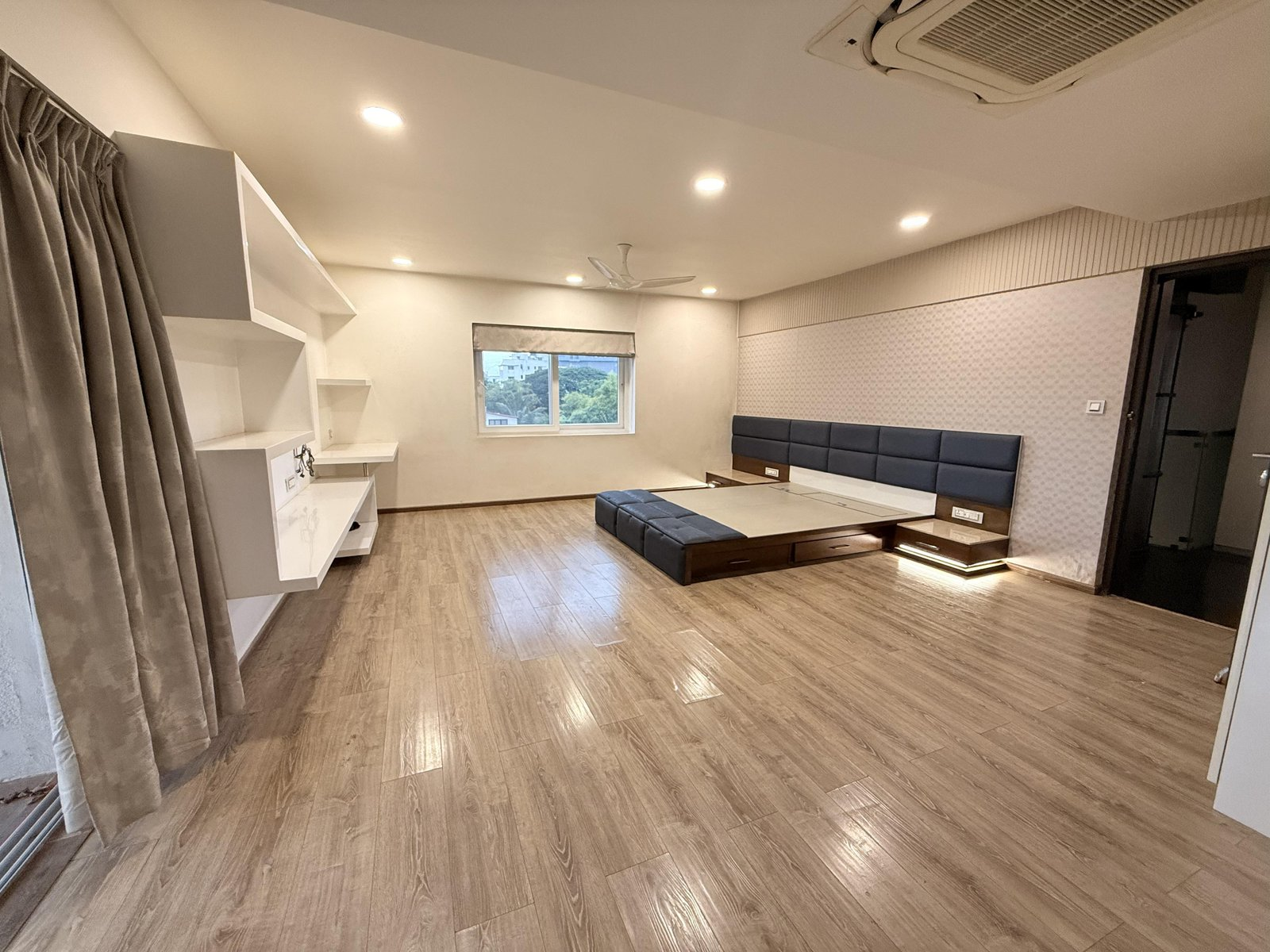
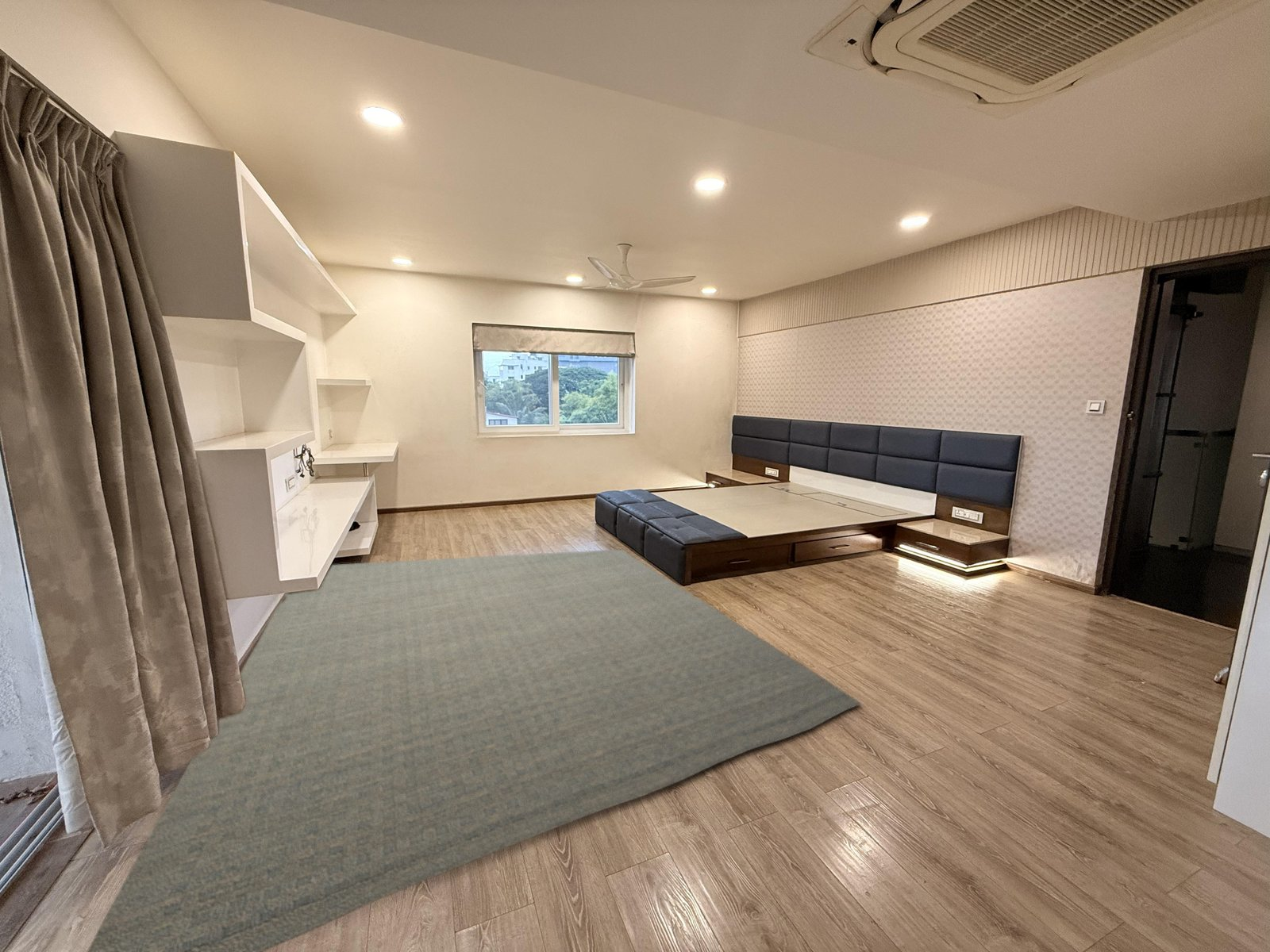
+ rug [87,549,862,952]
